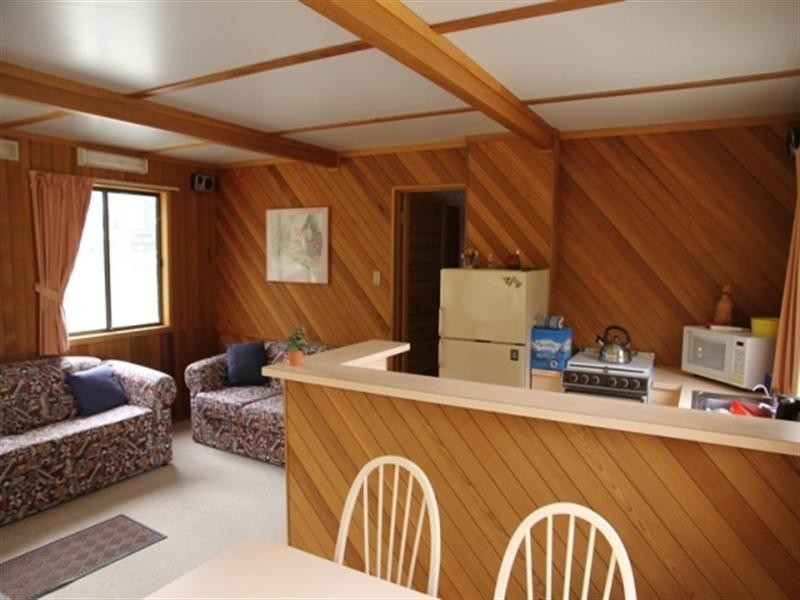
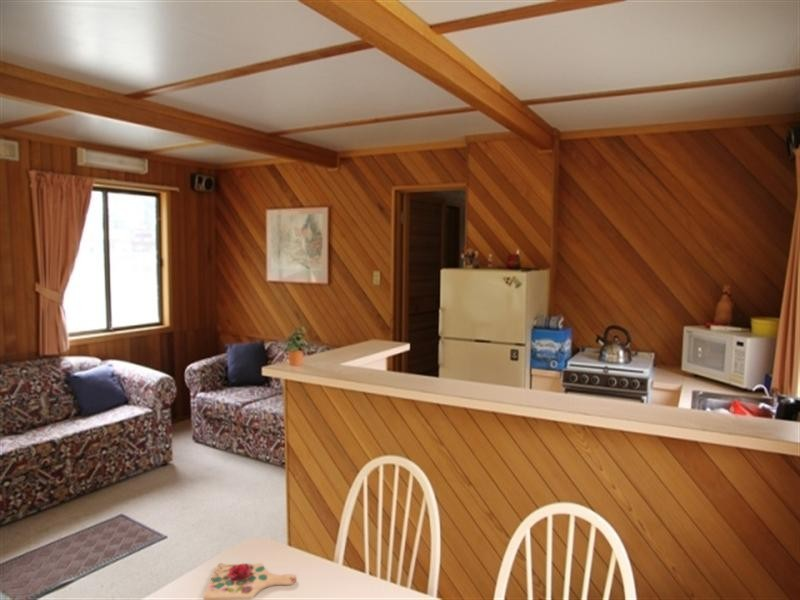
+ cutting board [203,562,297,600]
